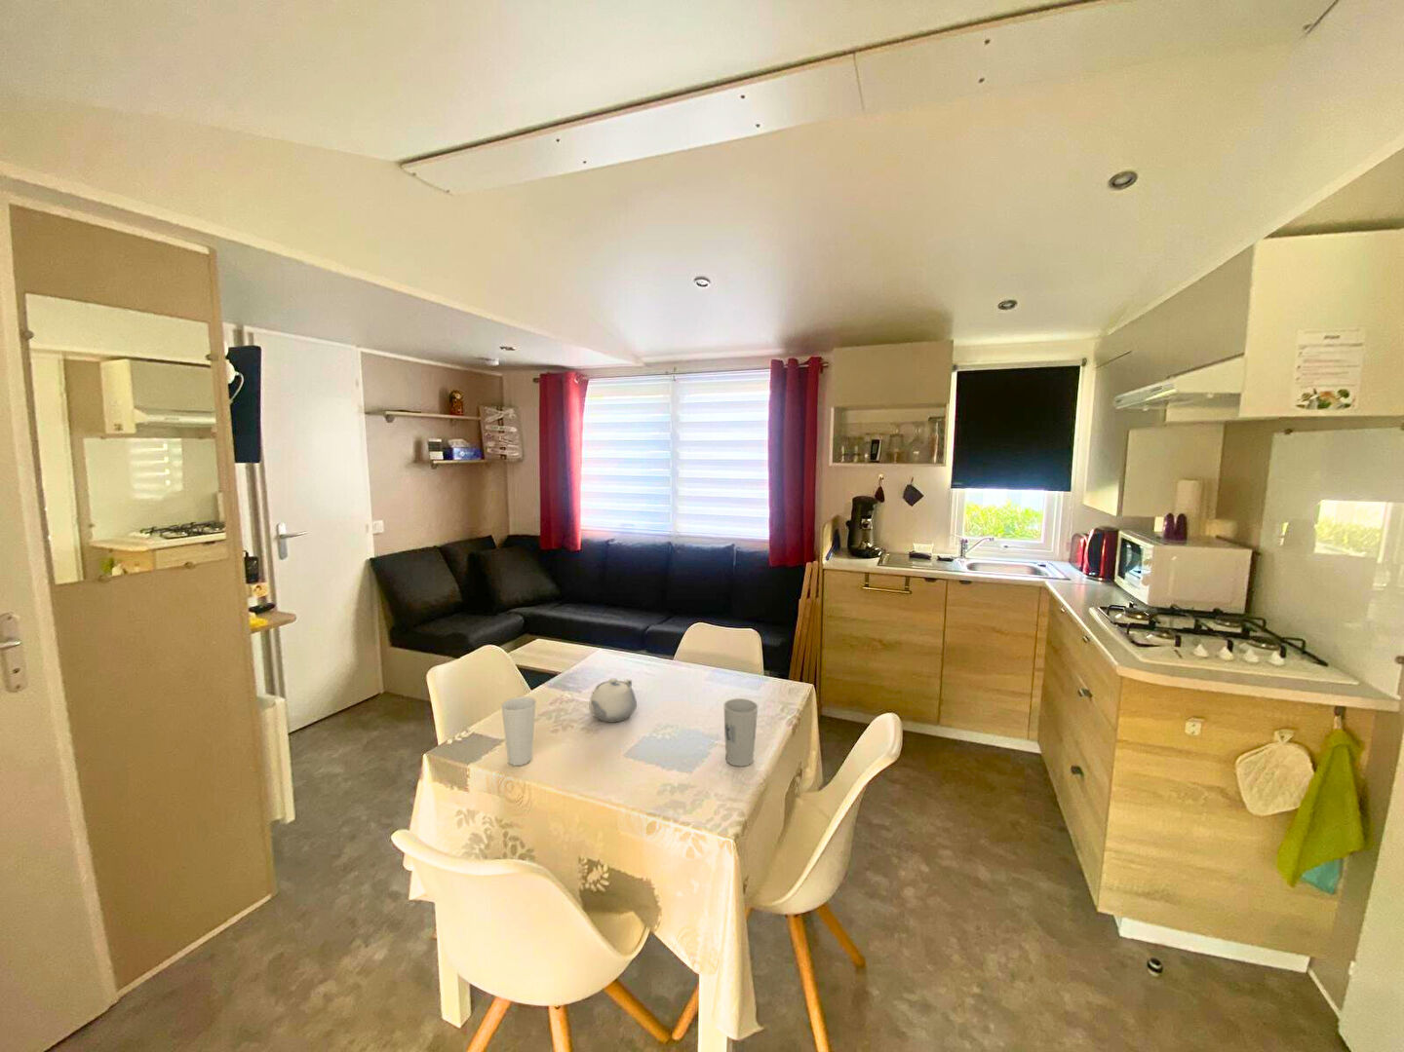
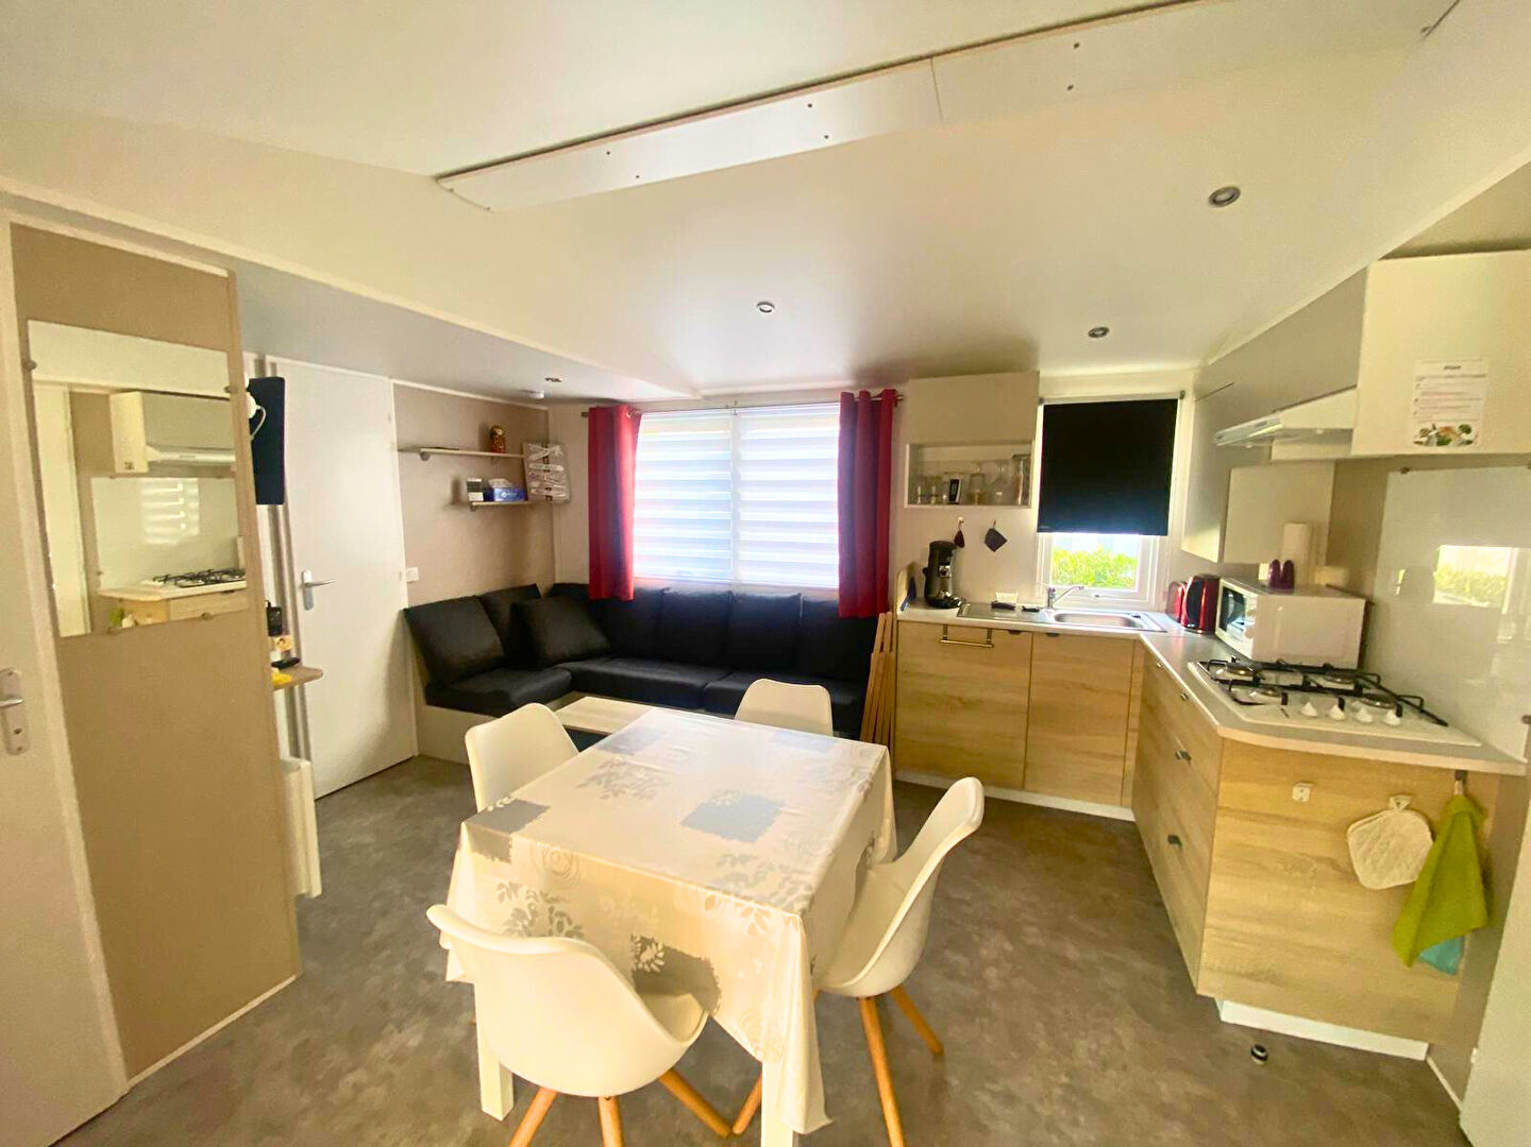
- cup [723,697,759,768]
- cup [501,695,537,767]
- teapot [588,677,638,723]
